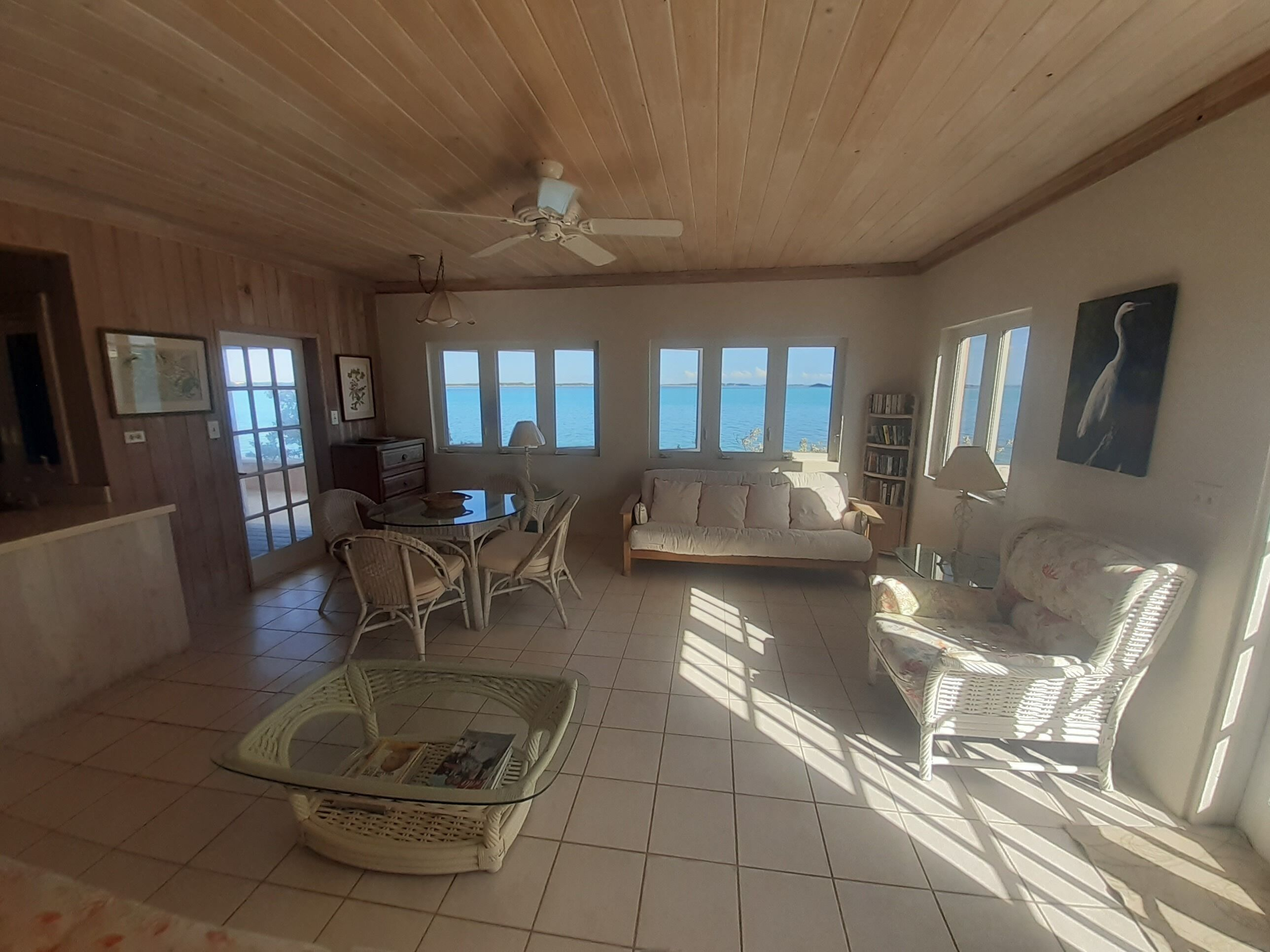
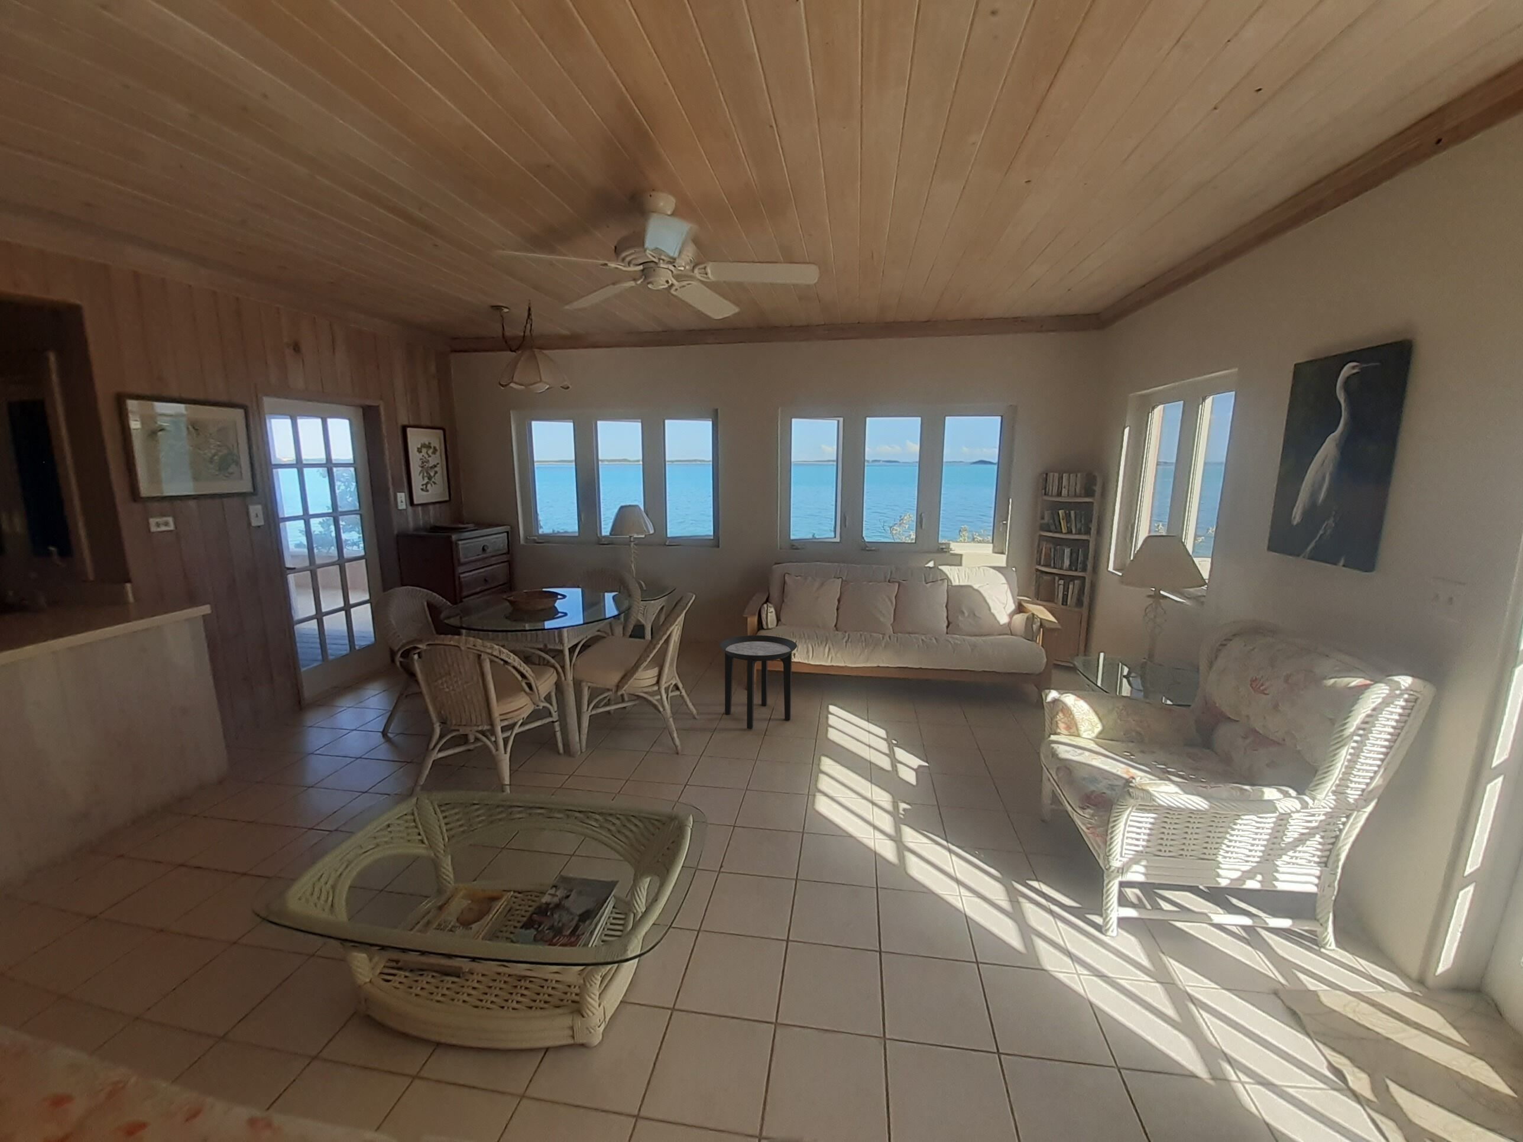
+ side table [720,635,797,729]
